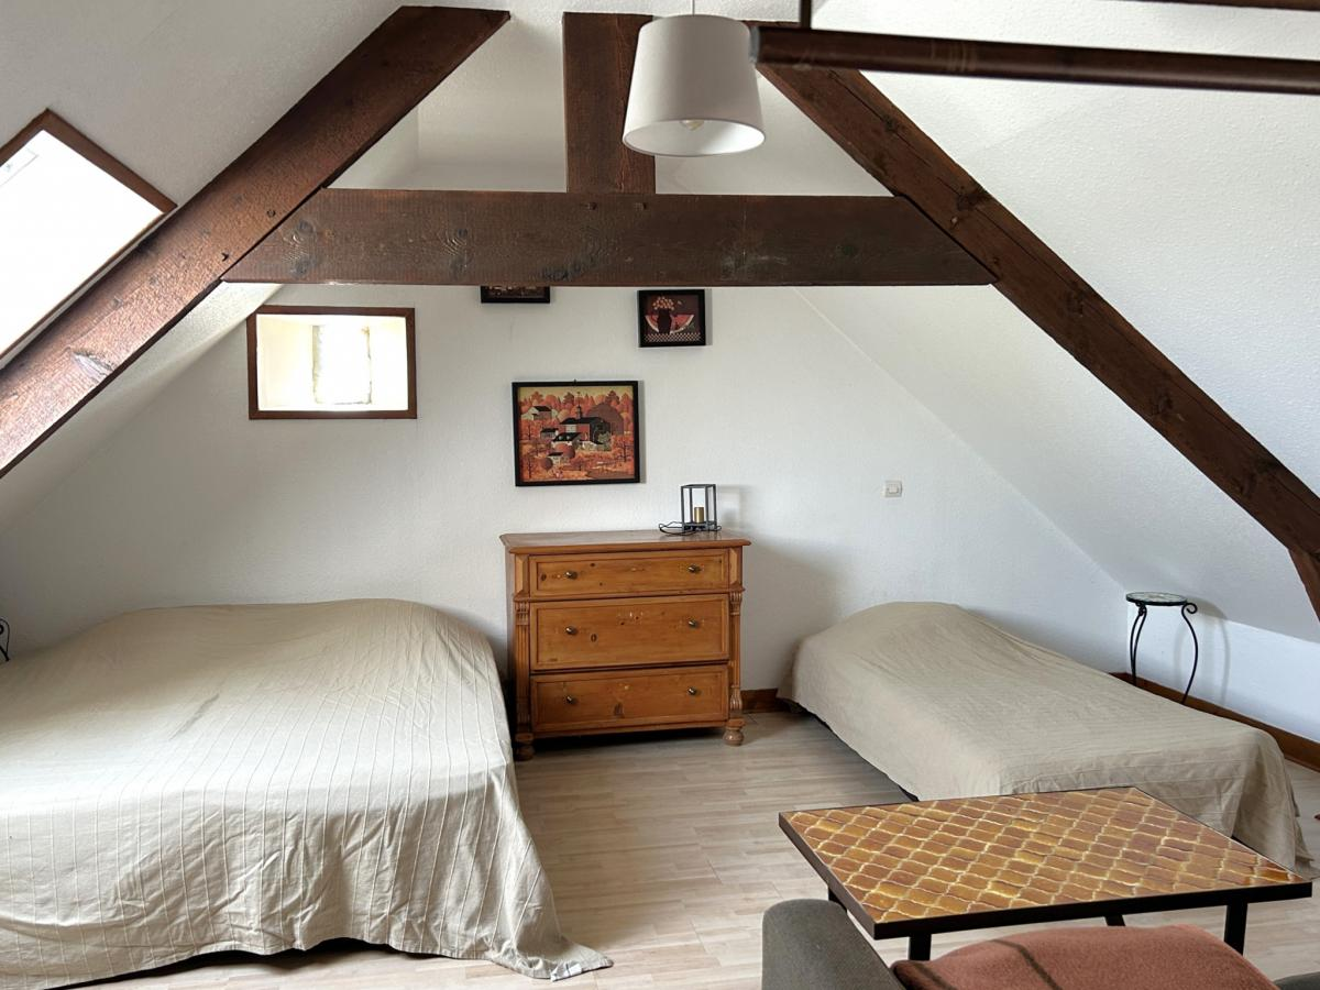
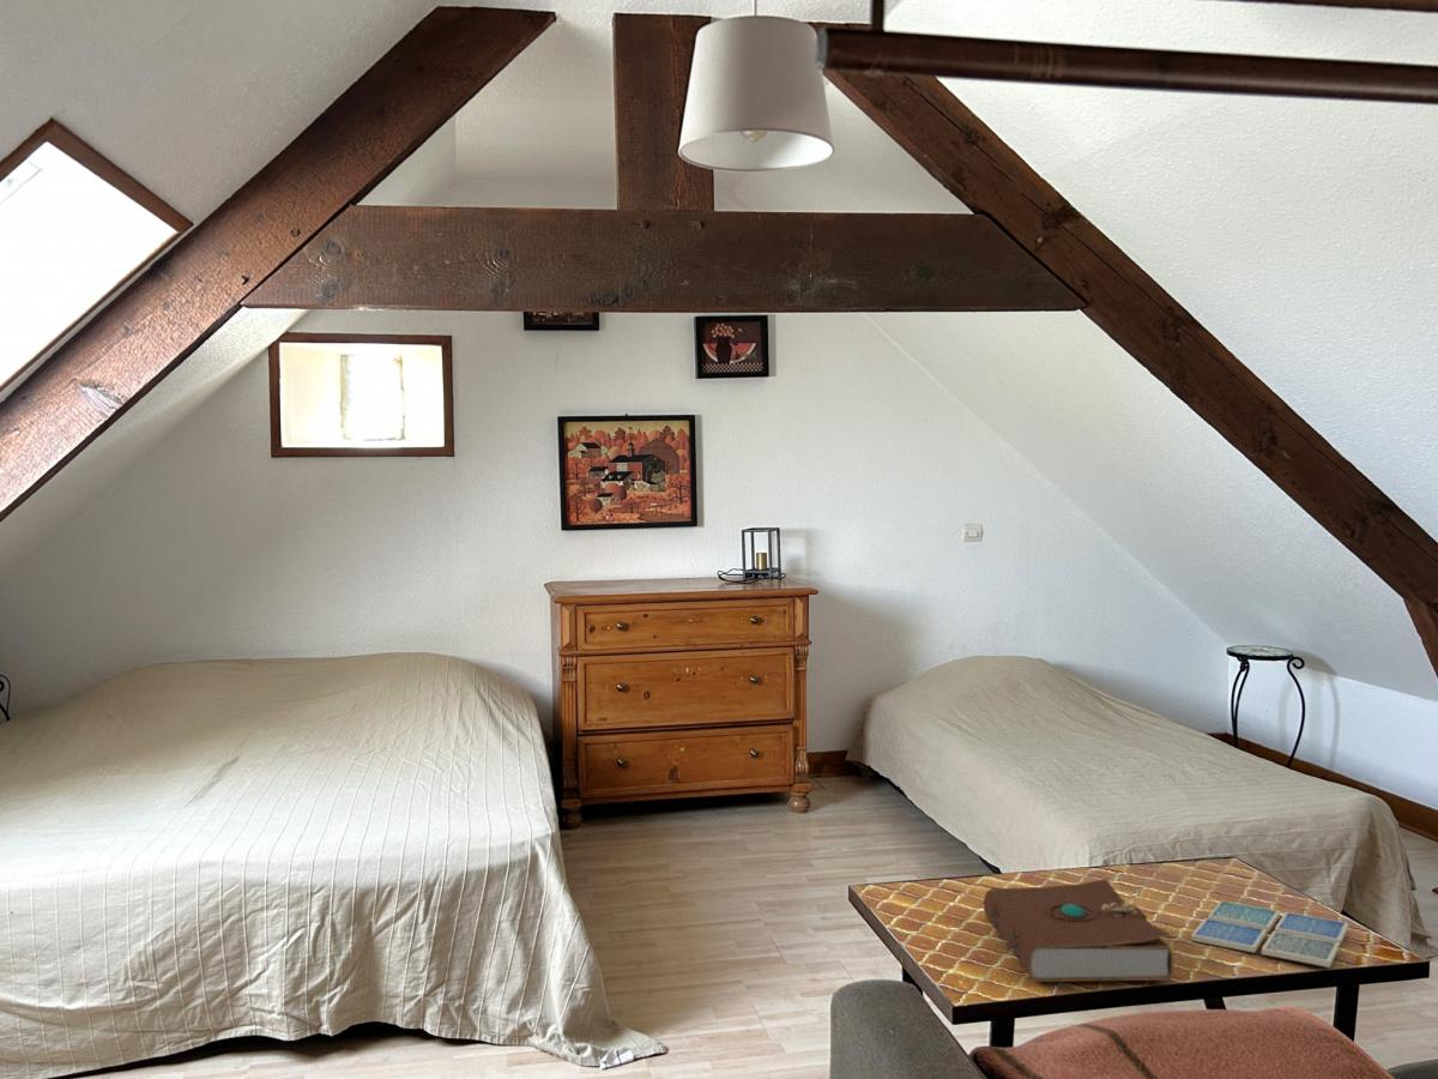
+ book [983,878,1176,983]
+ drink coaster [1190,899,1349,969]
